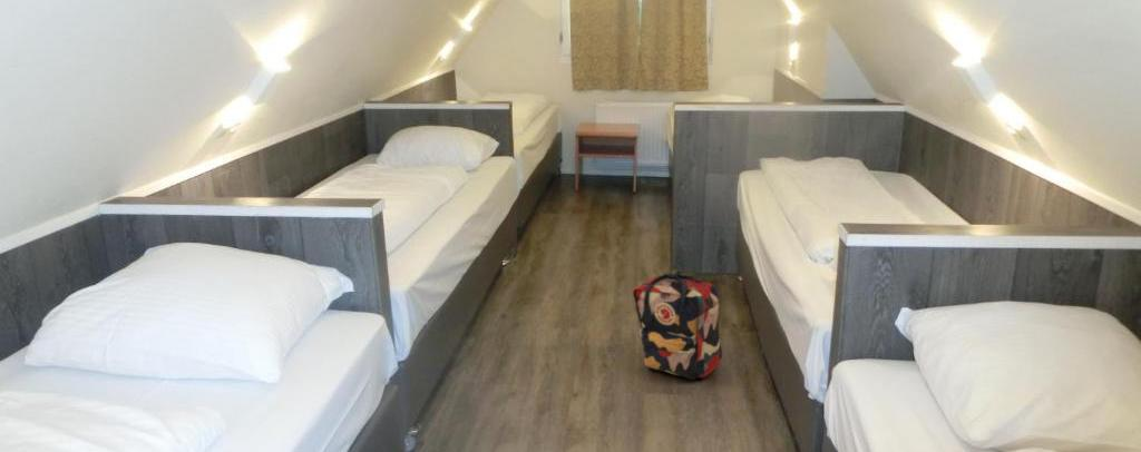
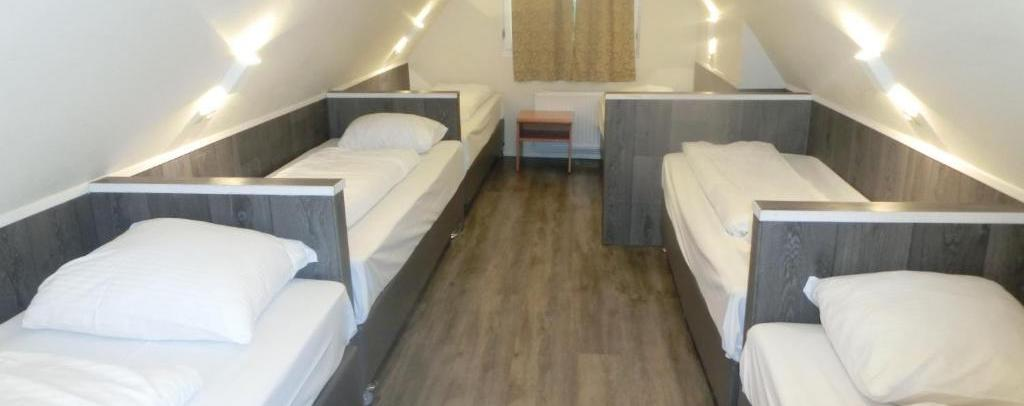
- backpack [632,268,723,381]
